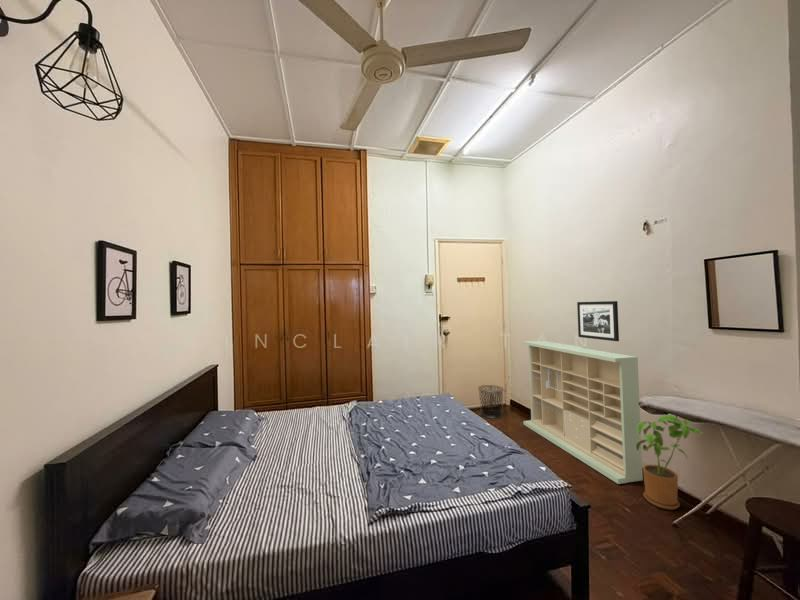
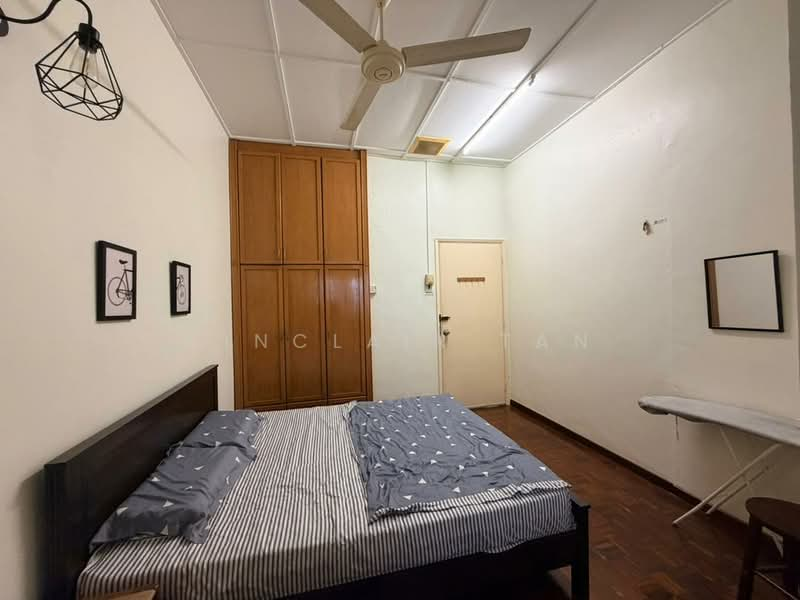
- storage cabinet [521,340,644,485]
- house plant [636,414,705,511]
- waste bin [477,384,505,419]
- picture frame [576,300,620,342]
